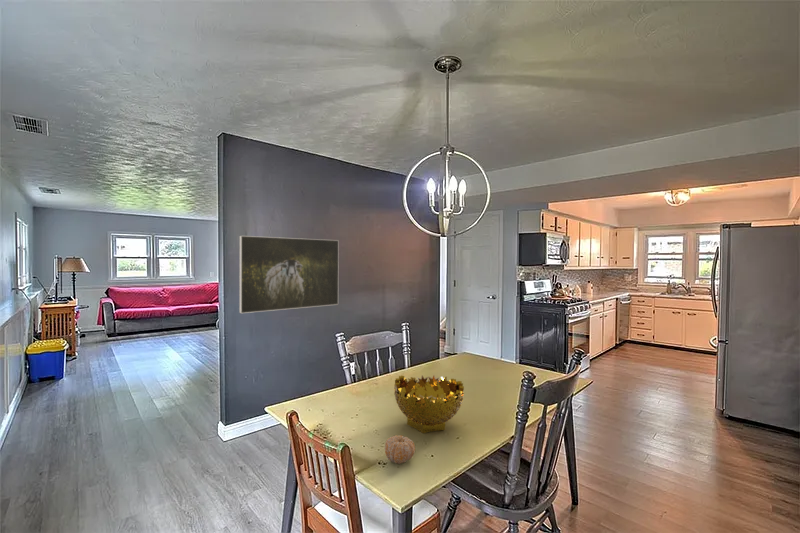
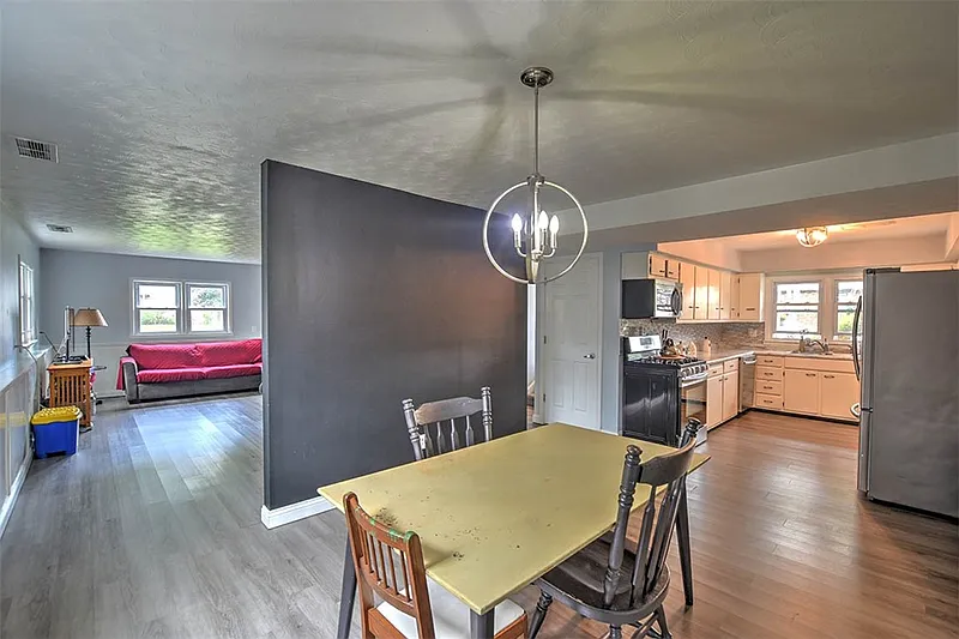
- decorative bowl [393,374,465,434]
- fruit [384,435,416,465]
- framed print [238,235,340,314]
